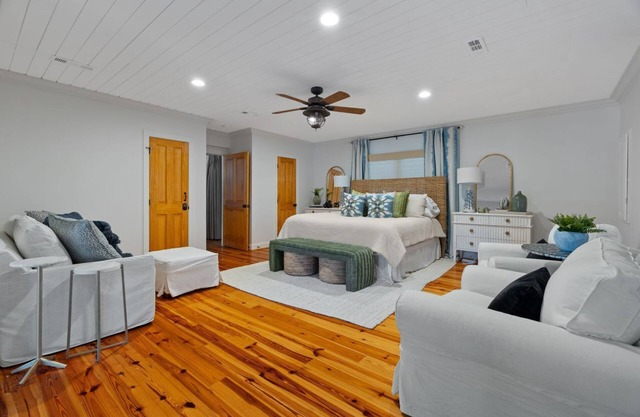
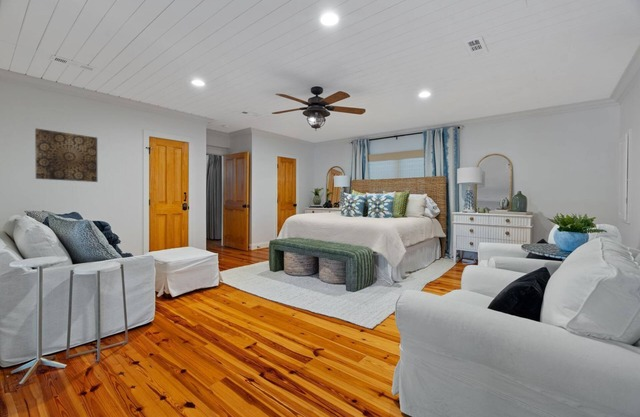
+ wall art [34,127,98,183]
